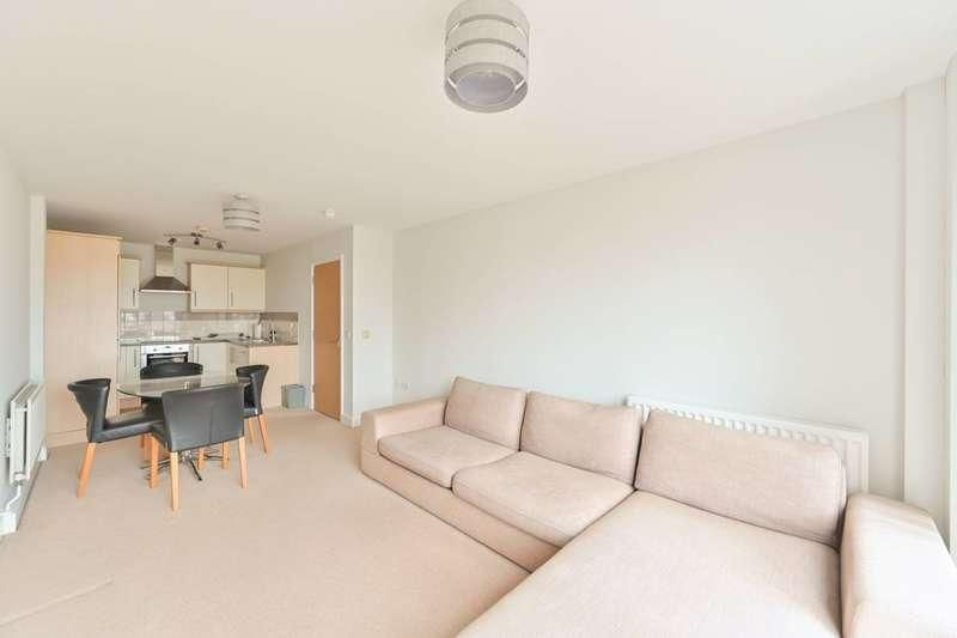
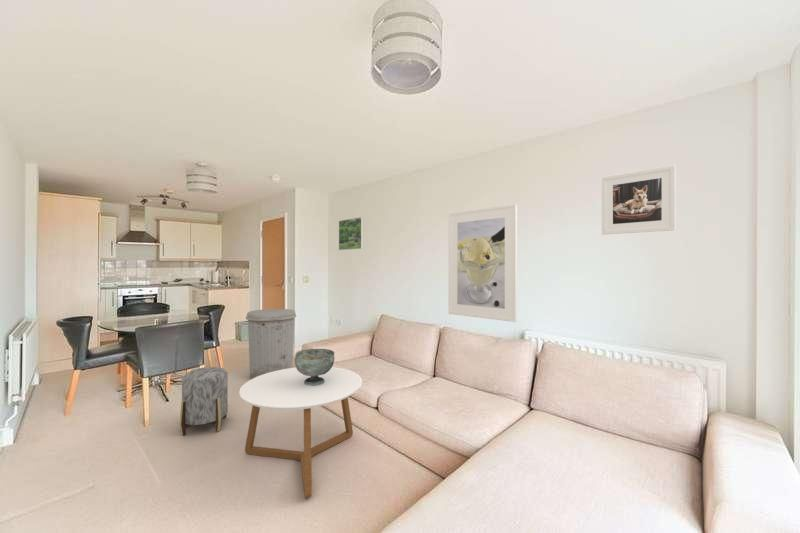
+ decorative bowl [294,348,335,386]
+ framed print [601,164,677,236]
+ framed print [448,203,518,323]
+ coffee table [238,366,363,499]
+ trash can [245,308,297,379]
+ stool [179,366,229,437]
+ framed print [338,216,364,251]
